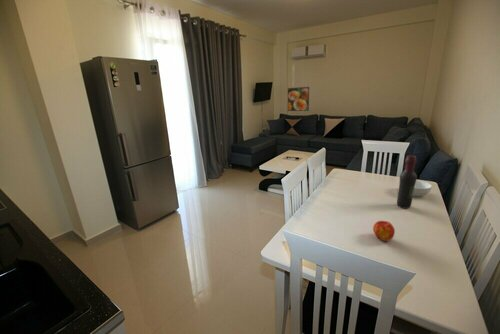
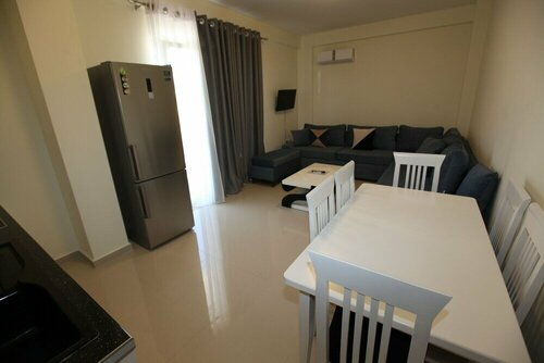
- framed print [287,86,310,112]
- wine bottle [396,154,418,209]
- apple [372,220,396,242]
- cereal bowl [398,179,433,197]
